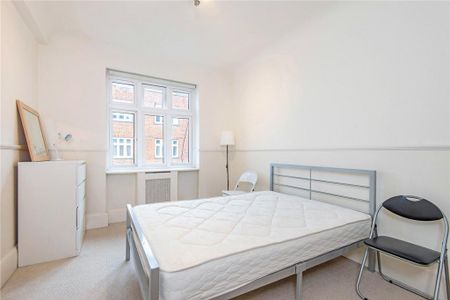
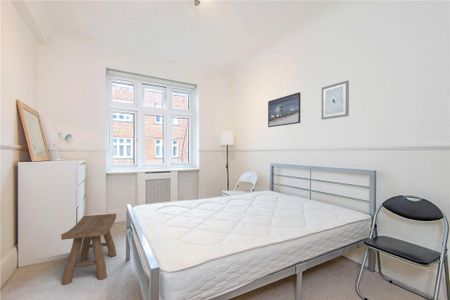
+ wall art [321,79,350,121]
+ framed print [267,91,302,128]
+ stool [60,213,117,286]
